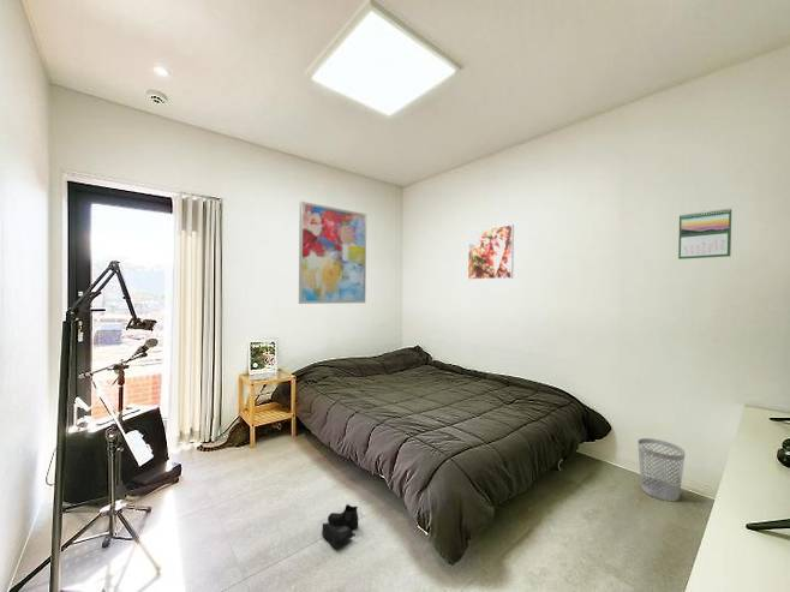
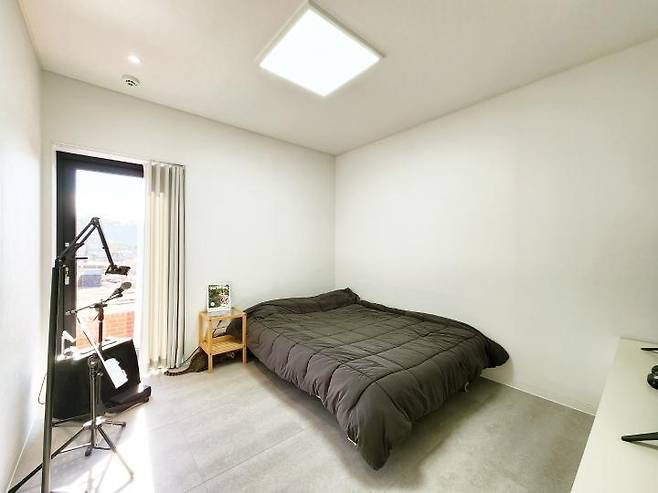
- wall art [298,201,367,305]
- wastebasket [636,437,687,502]
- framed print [467,223,515,281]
- boots [322,503,359,549]
- calendar [677,208,732,261]
